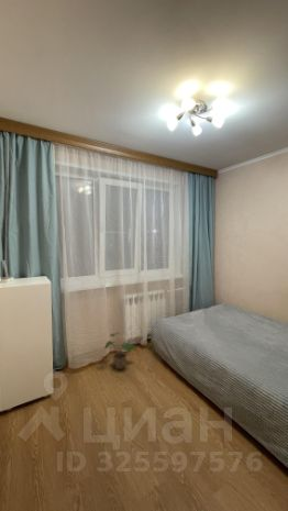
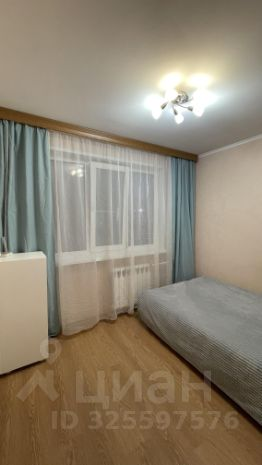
- potted plant [103,332,137,370]
